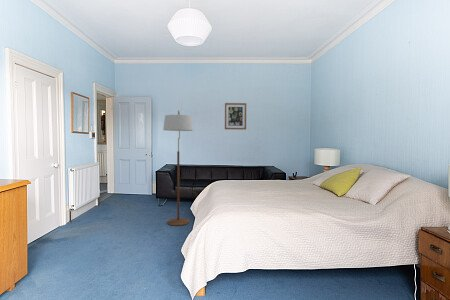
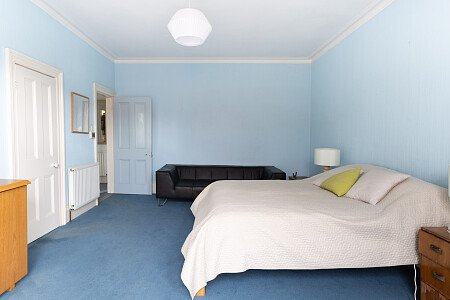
- wall art [224,102,247,131]
- floor lamp [162,109,194,227]
